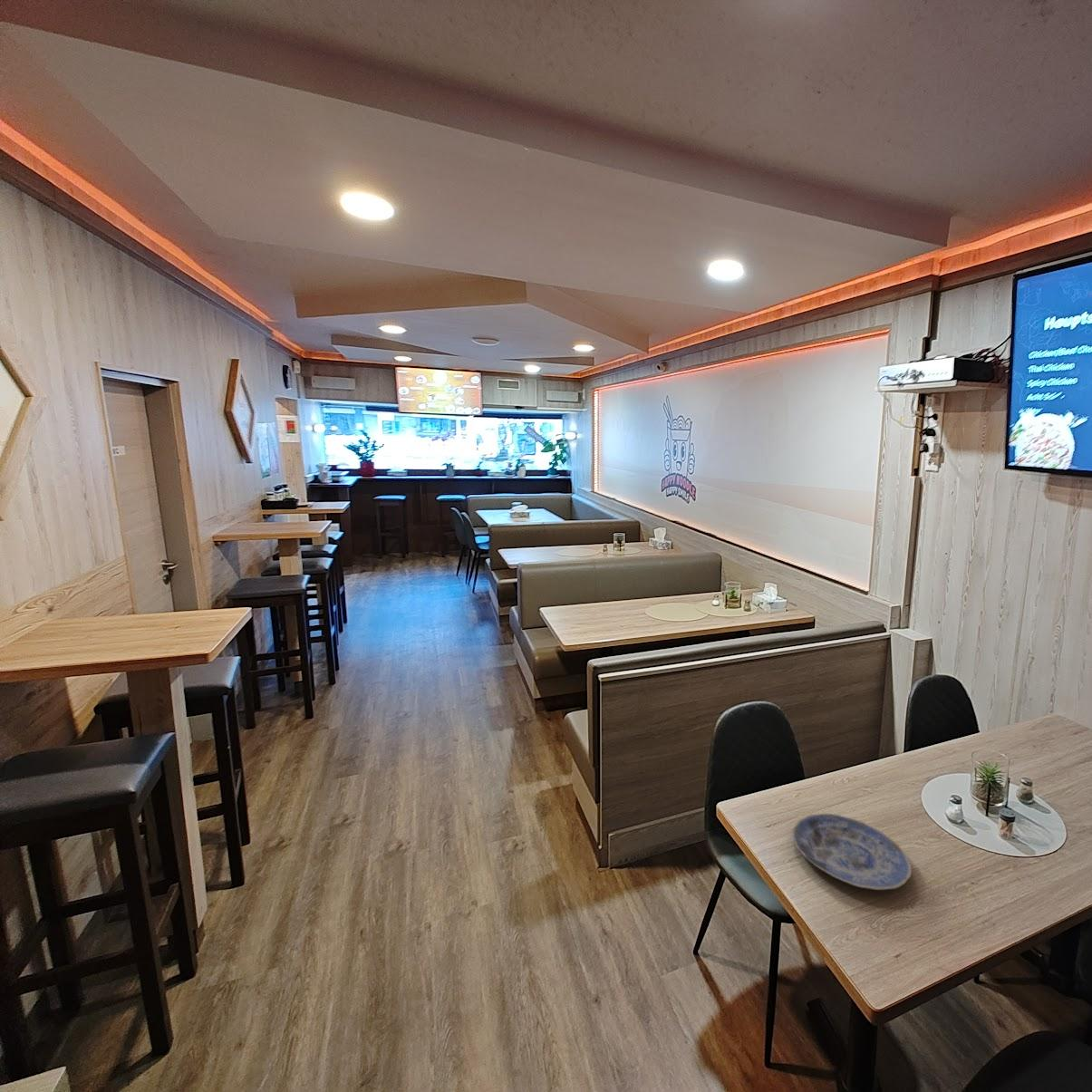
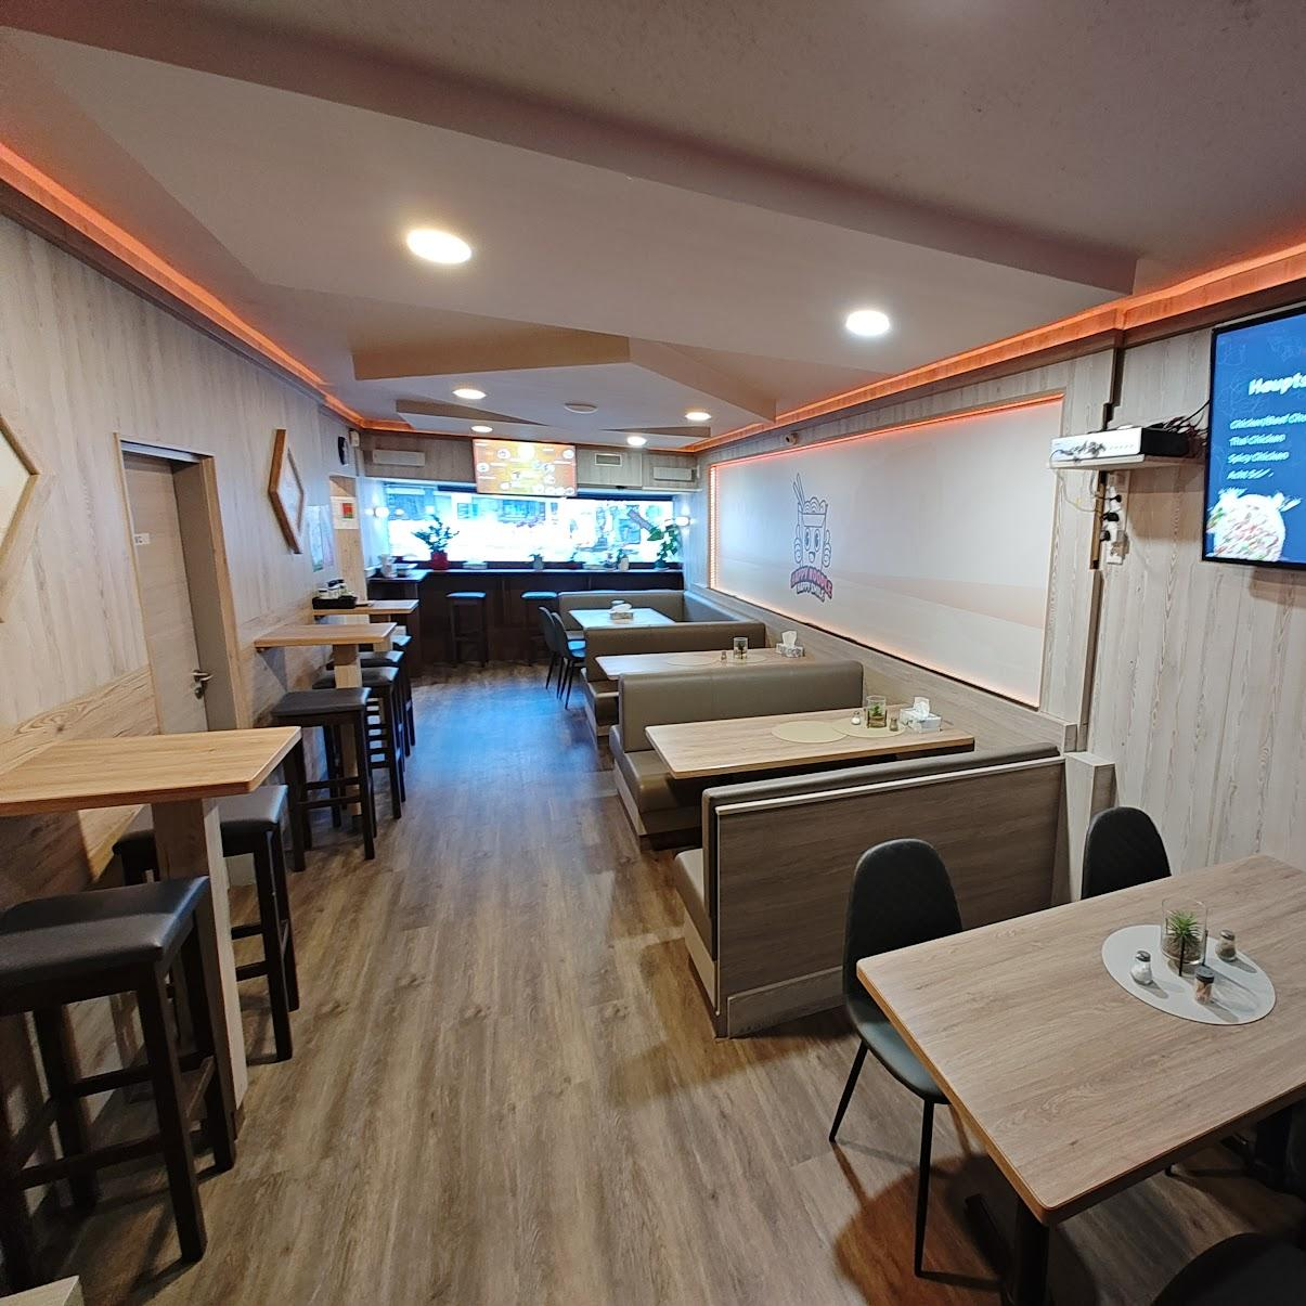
- plate [792,813,913,891]
